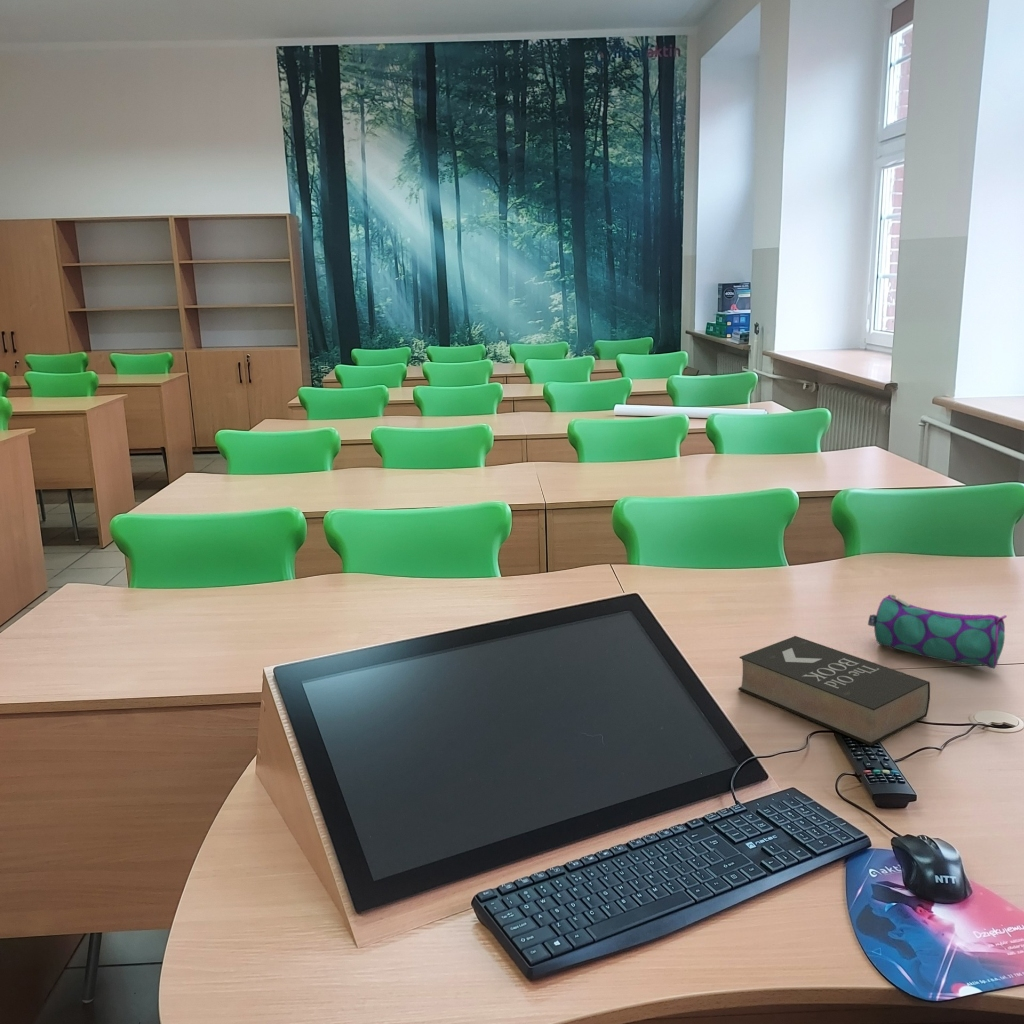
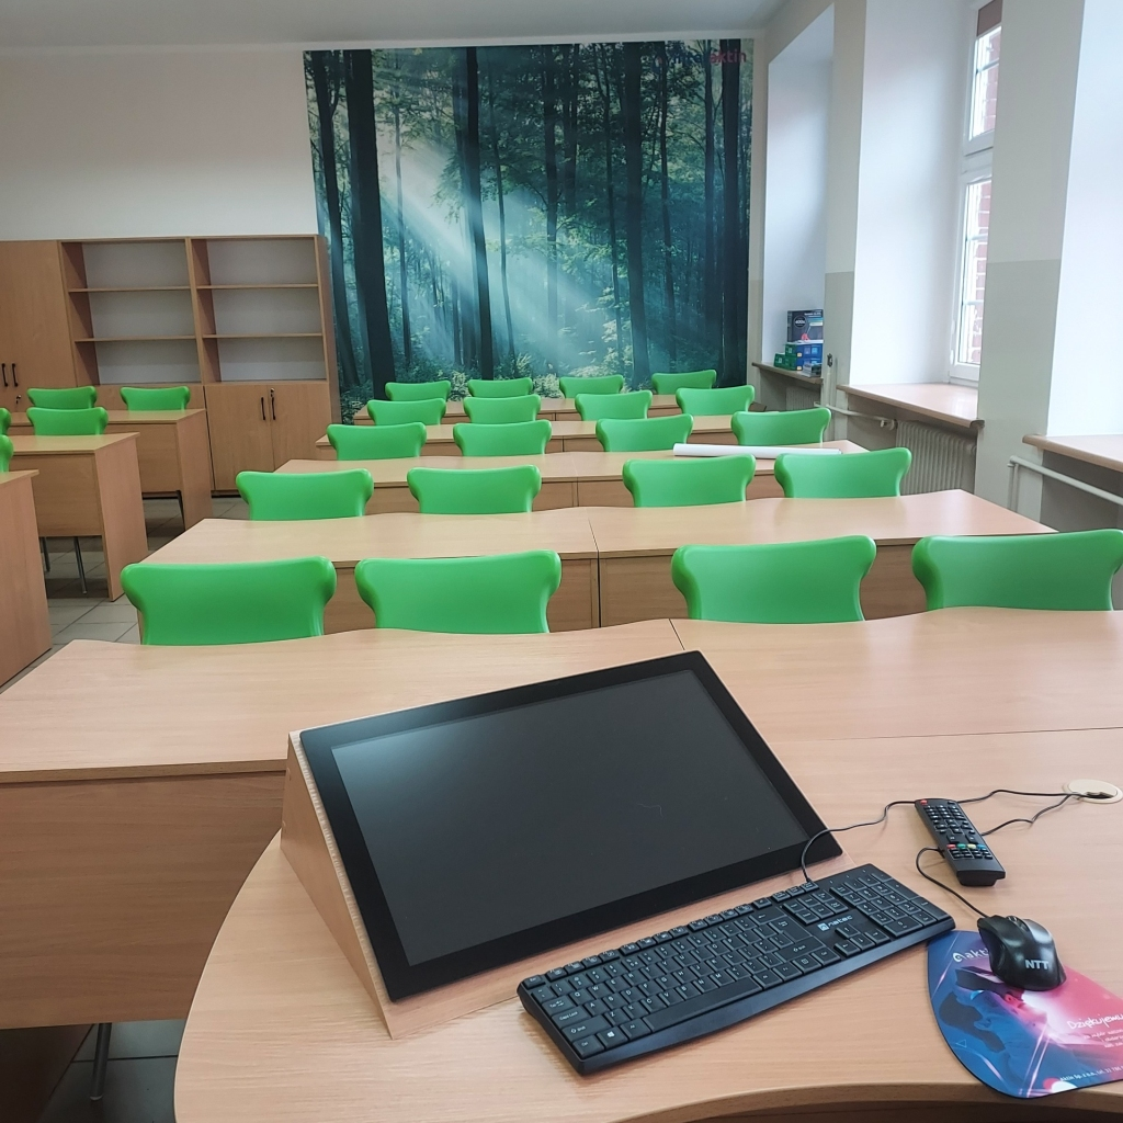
- pencil case [867,594,1008,669]
- book [737,635,931,747]
